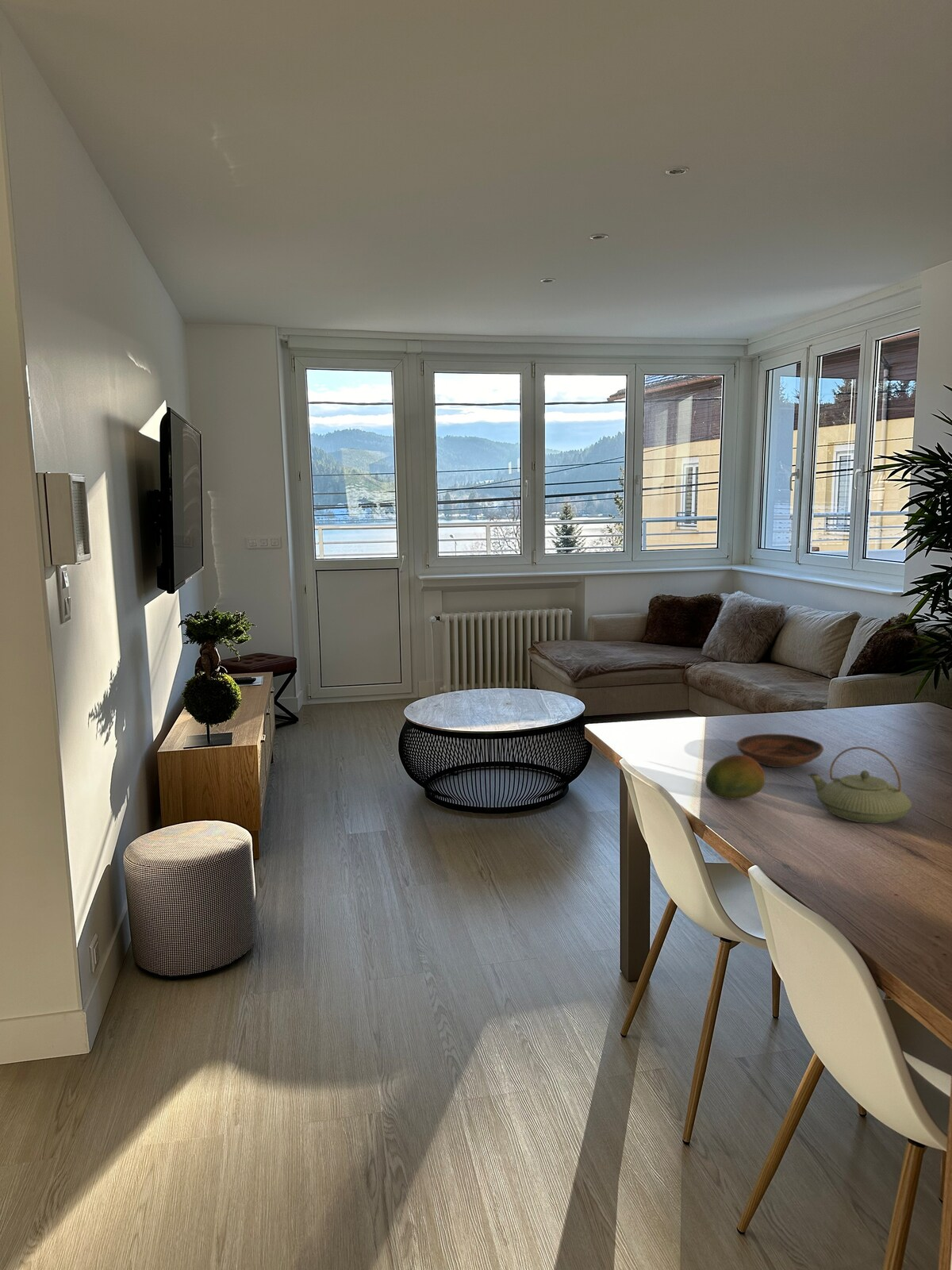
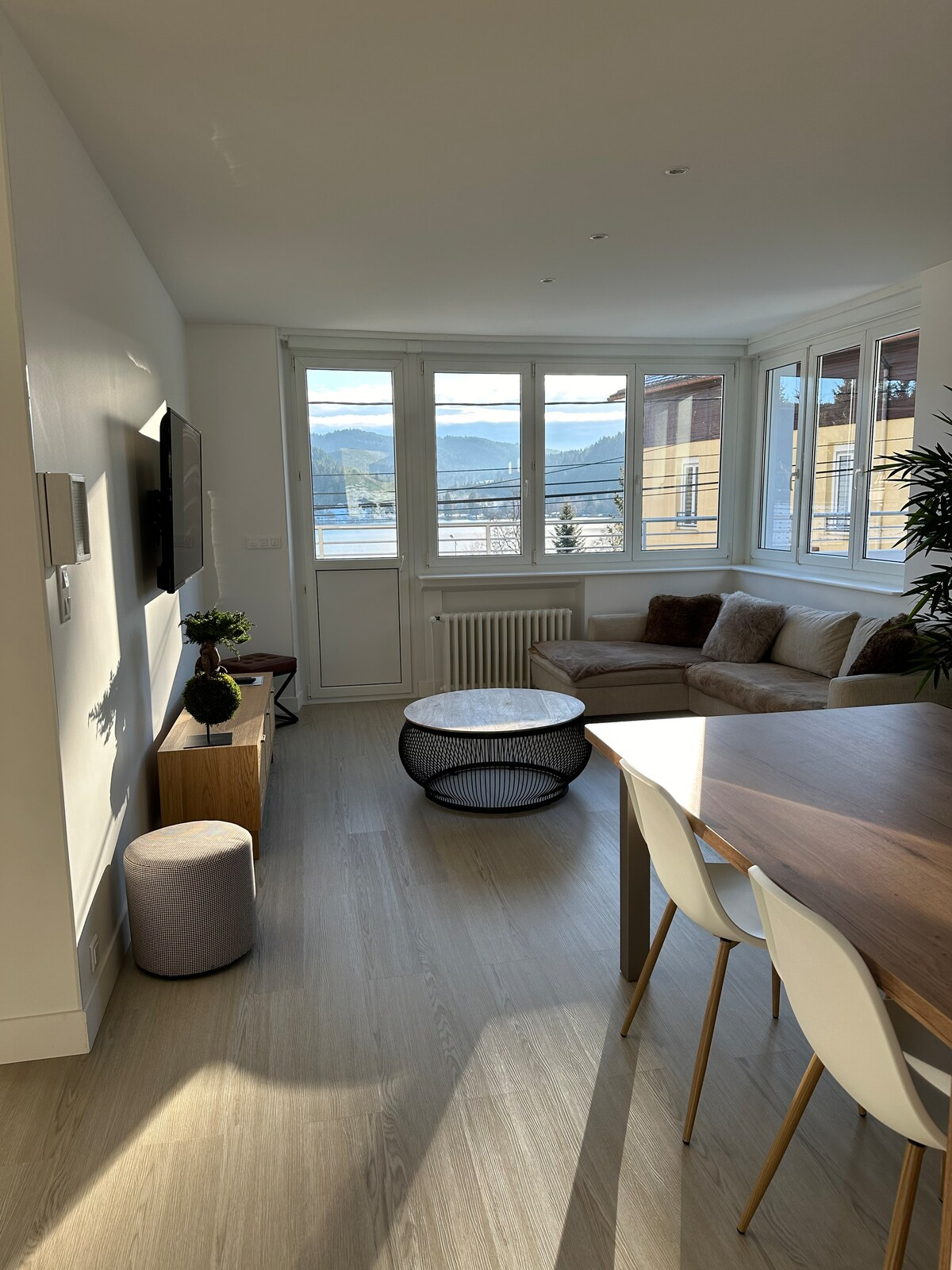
- fruit [704,754,766,800]
- teapot [808,746,912,824]
- bowl [736,733,824,768]
